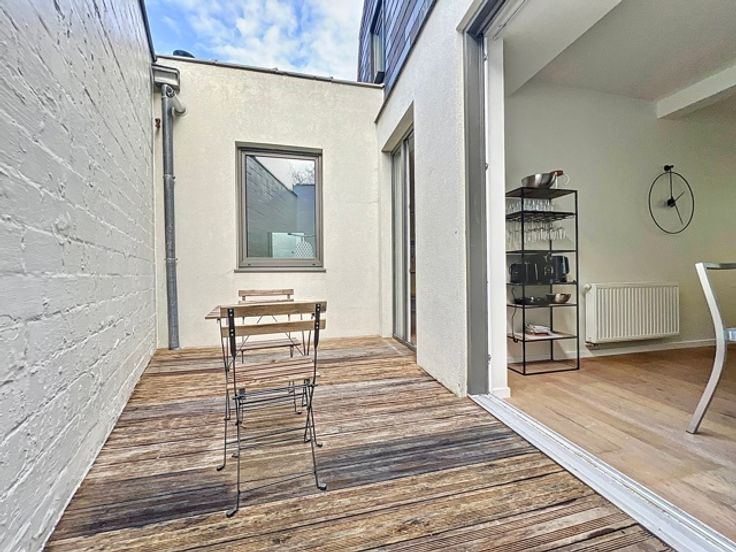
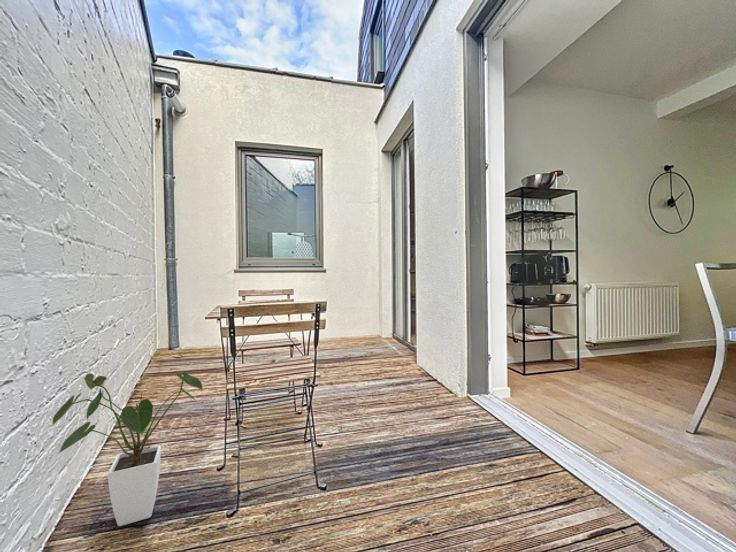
+ house plant [50,370,204,527]
